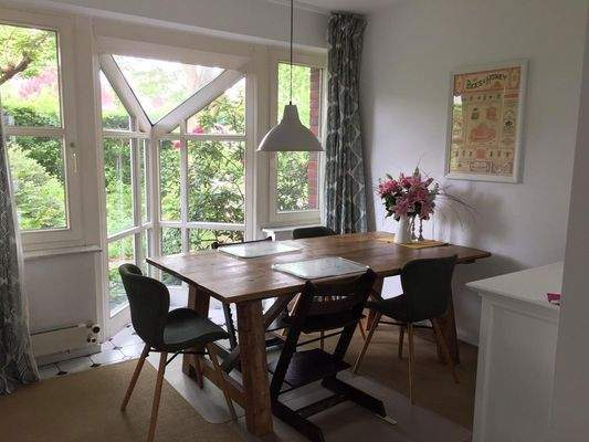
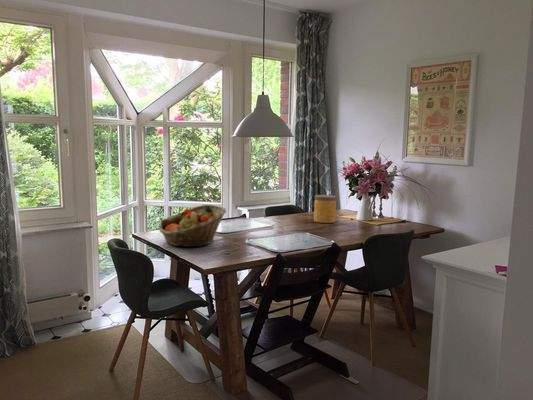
+ jar [313,194,337,224]
+ fruit basket [157,204,227,248]
